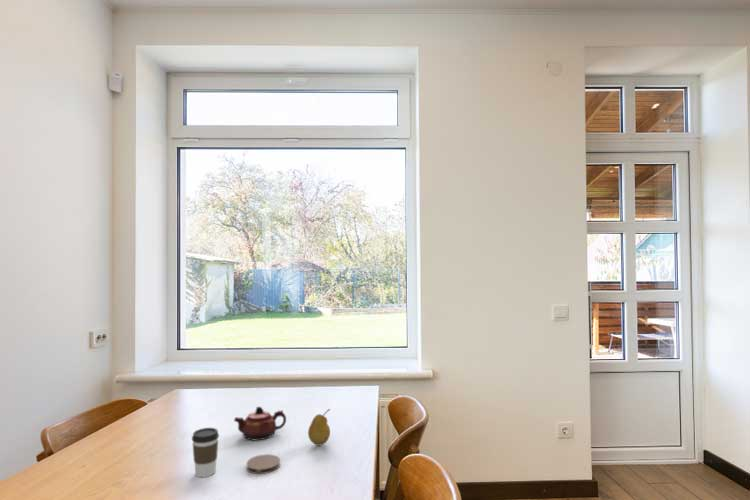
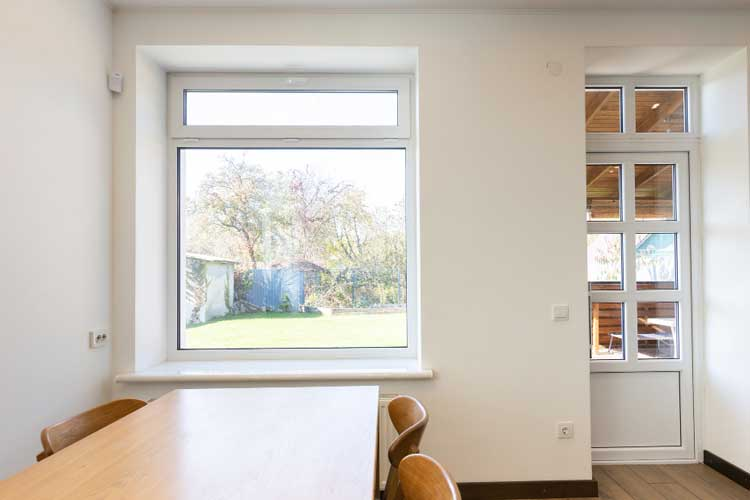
- teapot [233,406,287,441]
- coffee cup [191,427,220,478]
- fruit [307,408,331,447]
- coaster [246,453,281,475]
